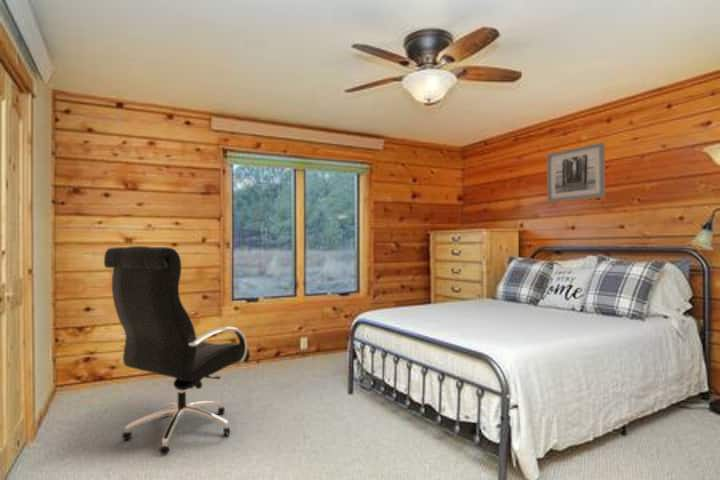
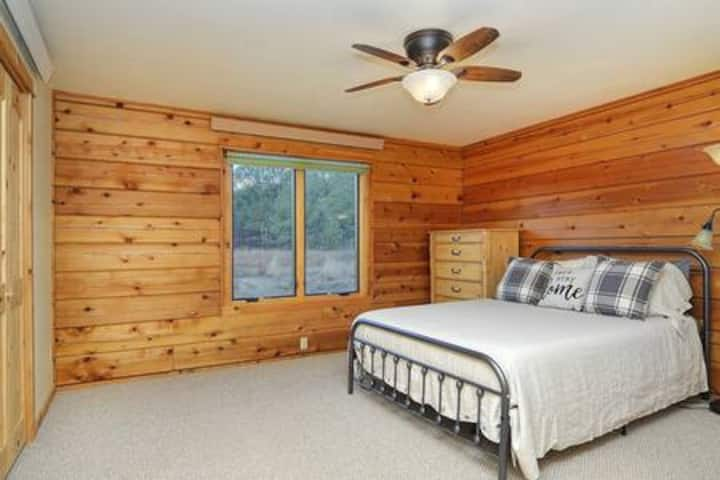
- wall art [546,141,606,203]
- office chair [103,245,251,456]
